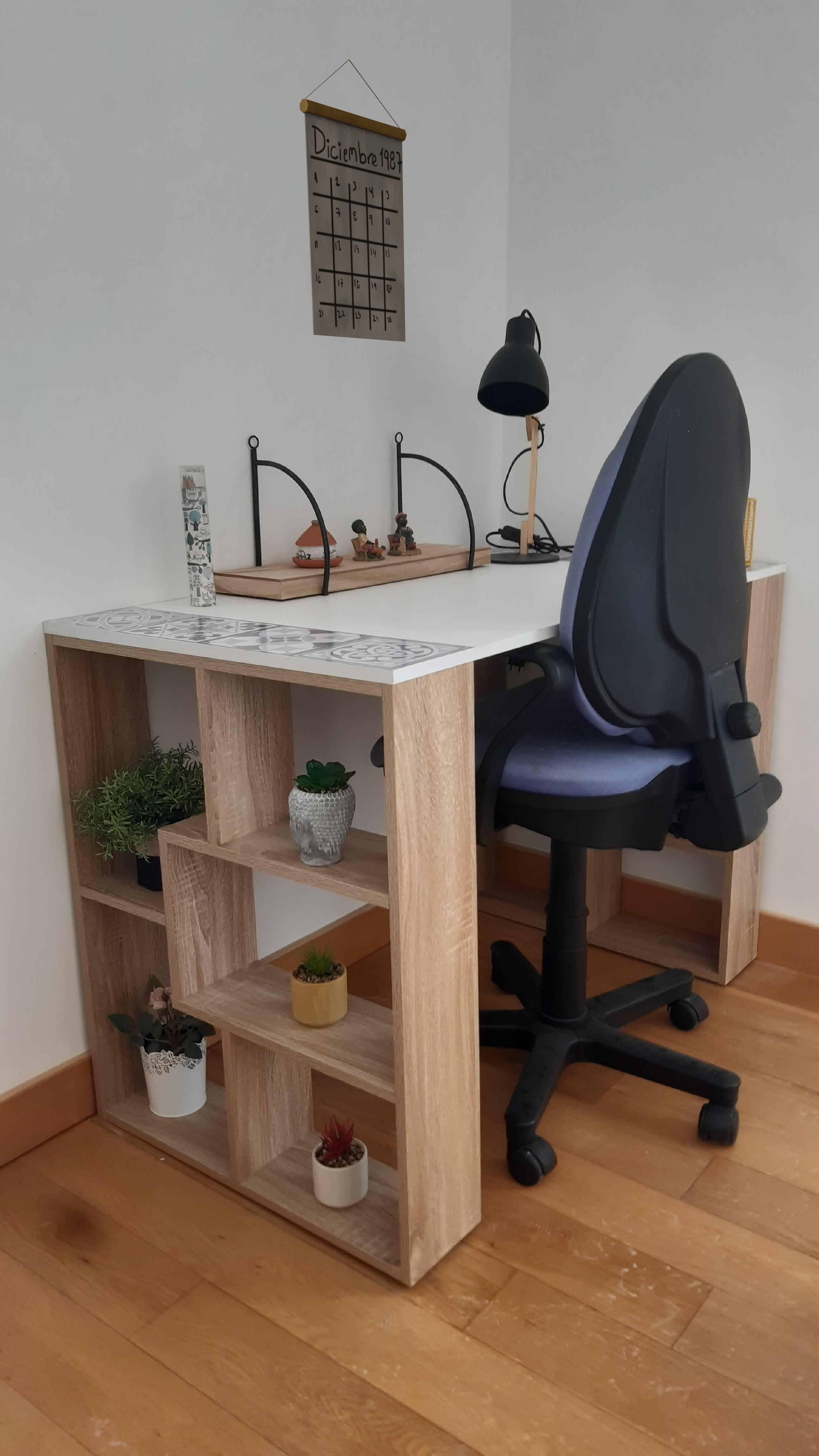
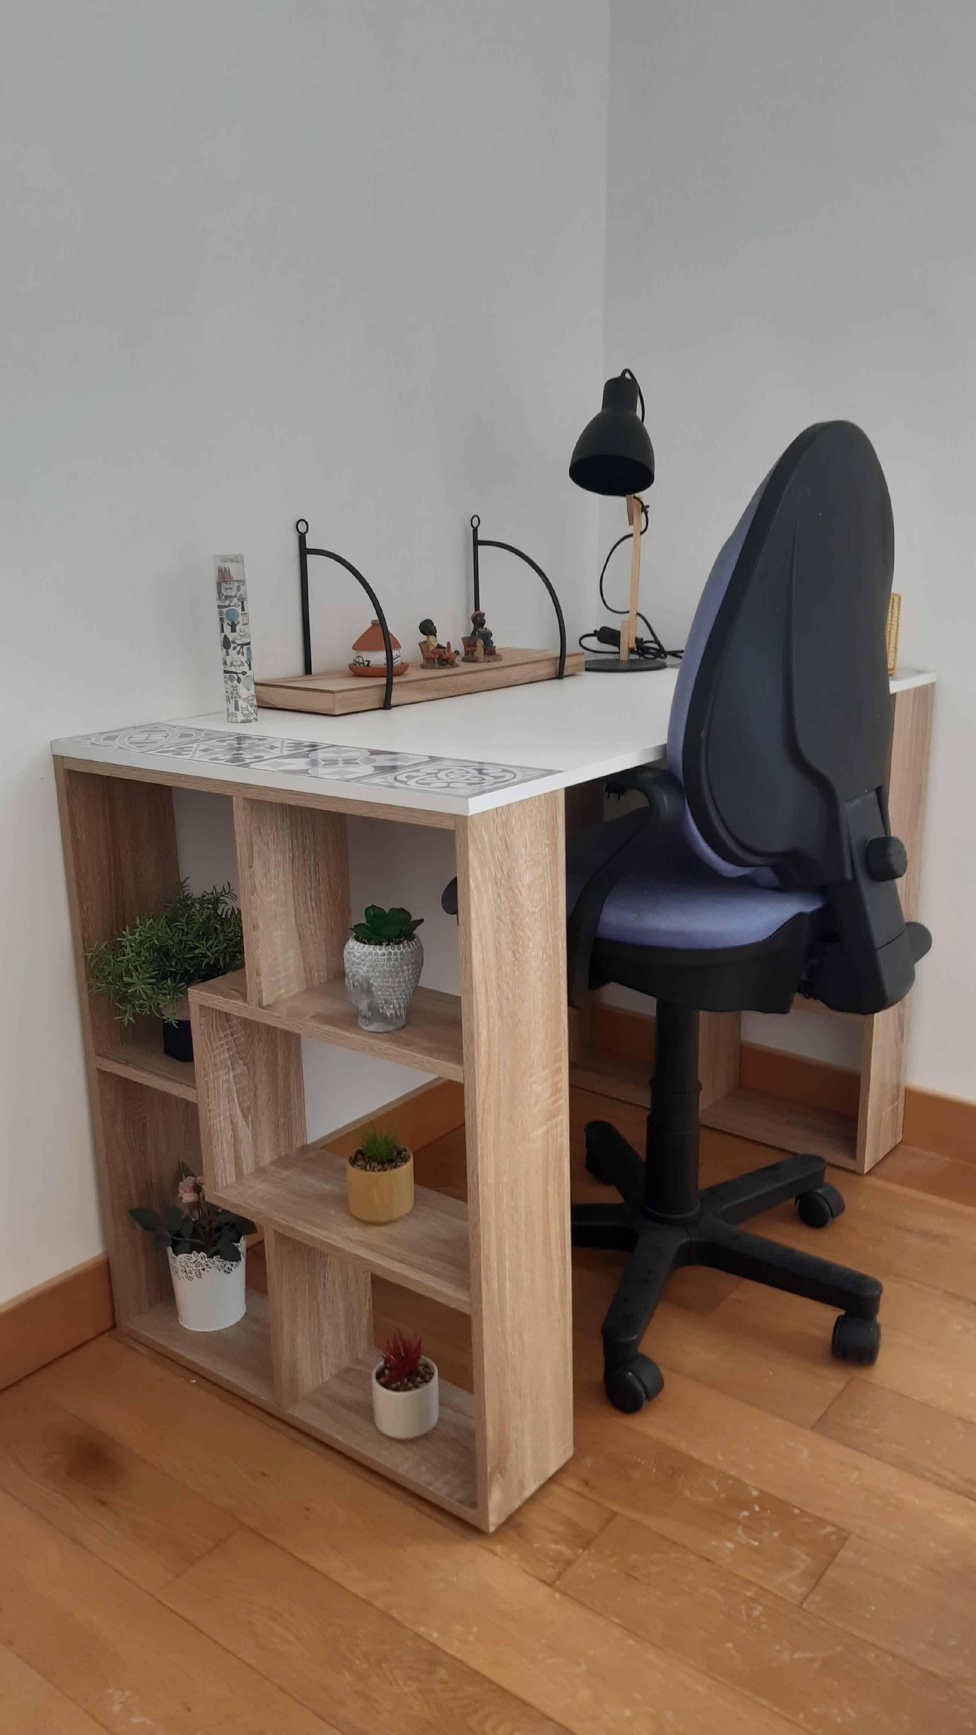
- calendar [299,59,407,342]
